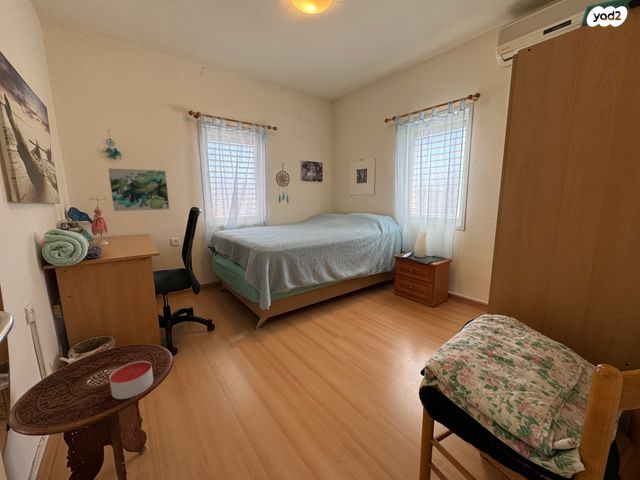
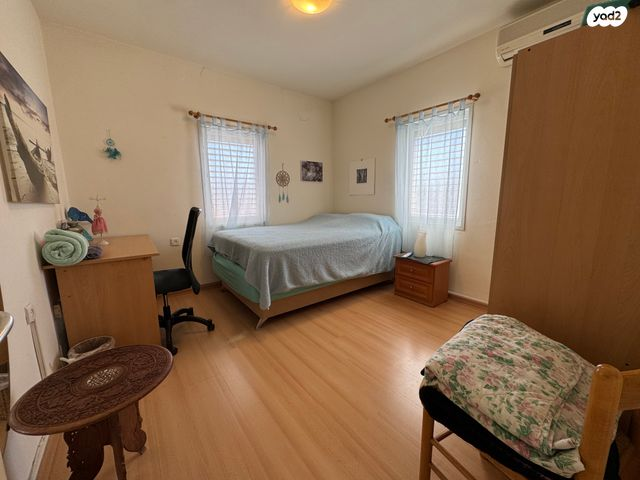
- candle [109,360,154,400]
- wall art [107,167,170,212]
